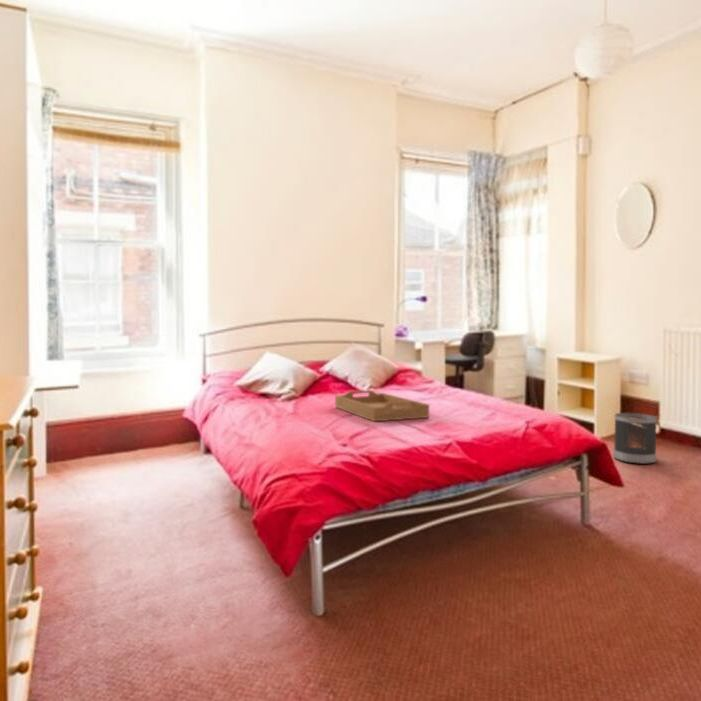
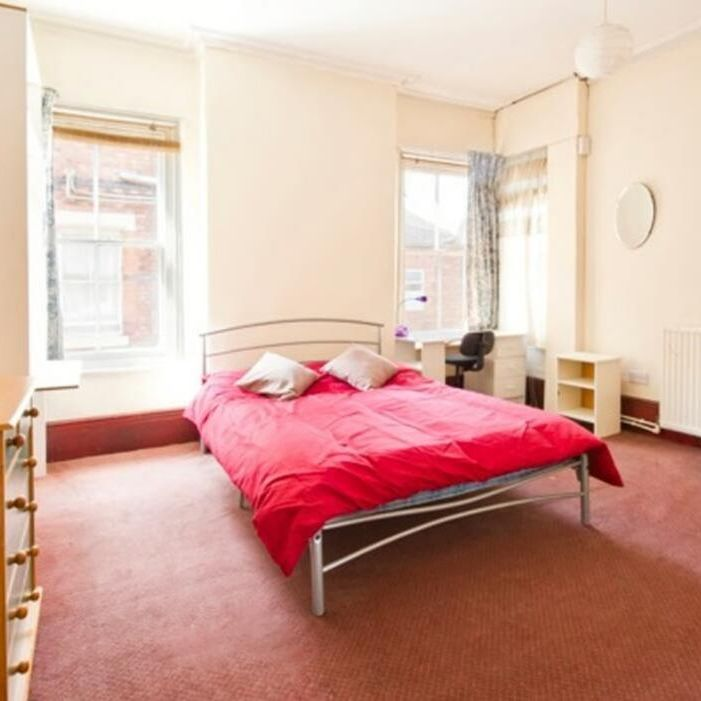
- wastebasket [613,412,658,465]
- serving tray [334,389,430,422]
